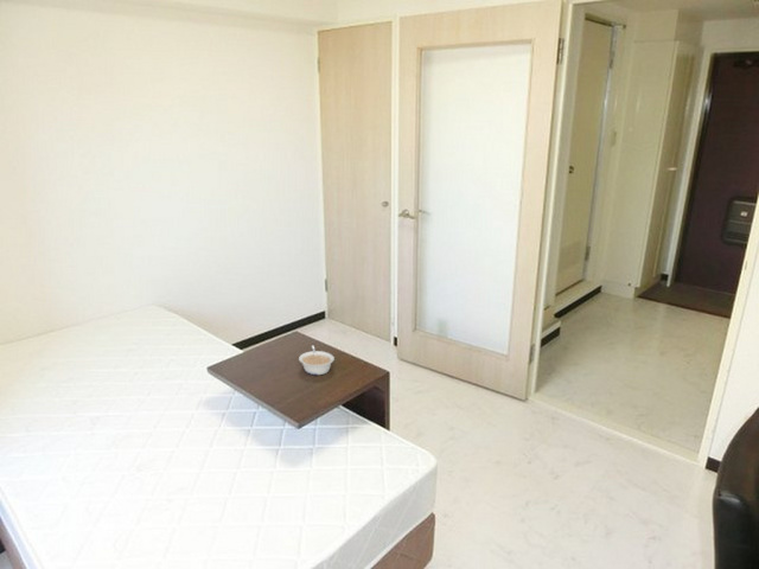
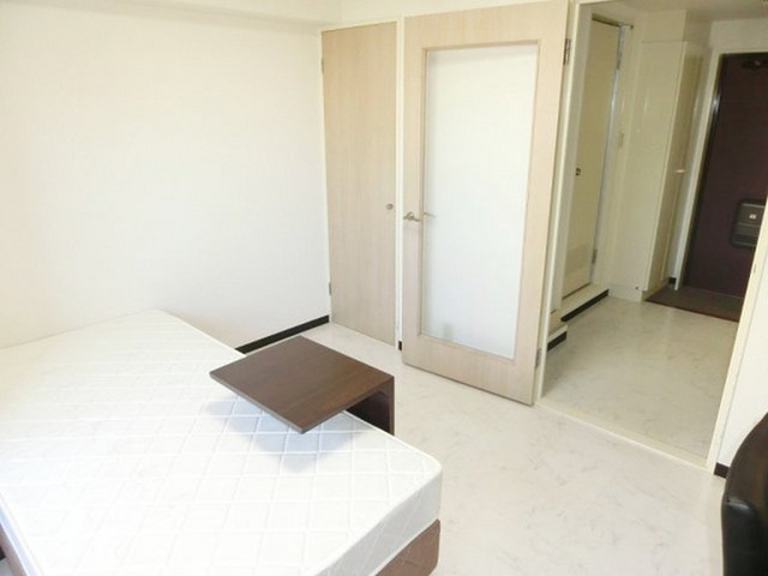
- legume [298,345,336,376]
